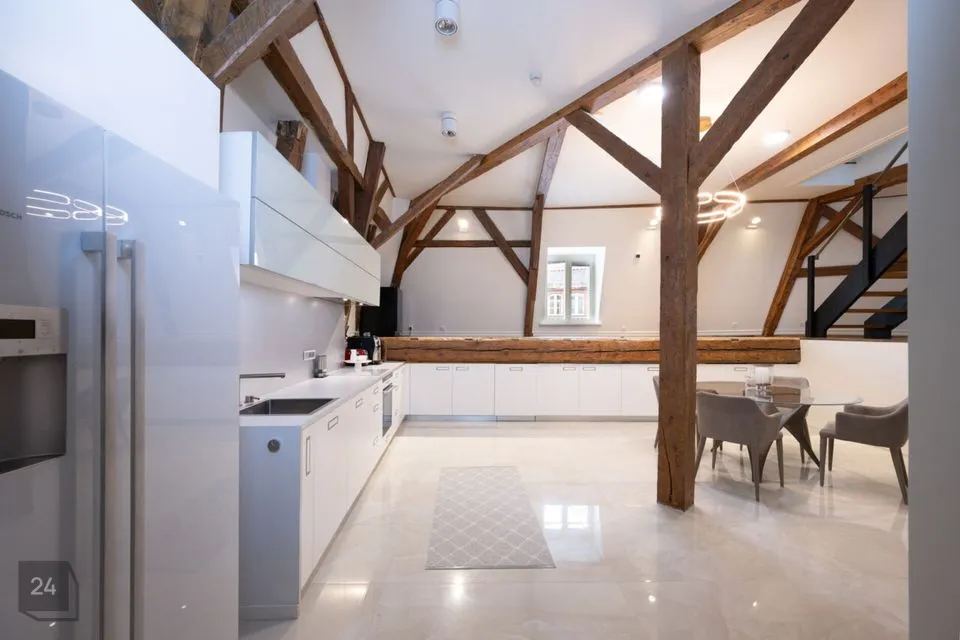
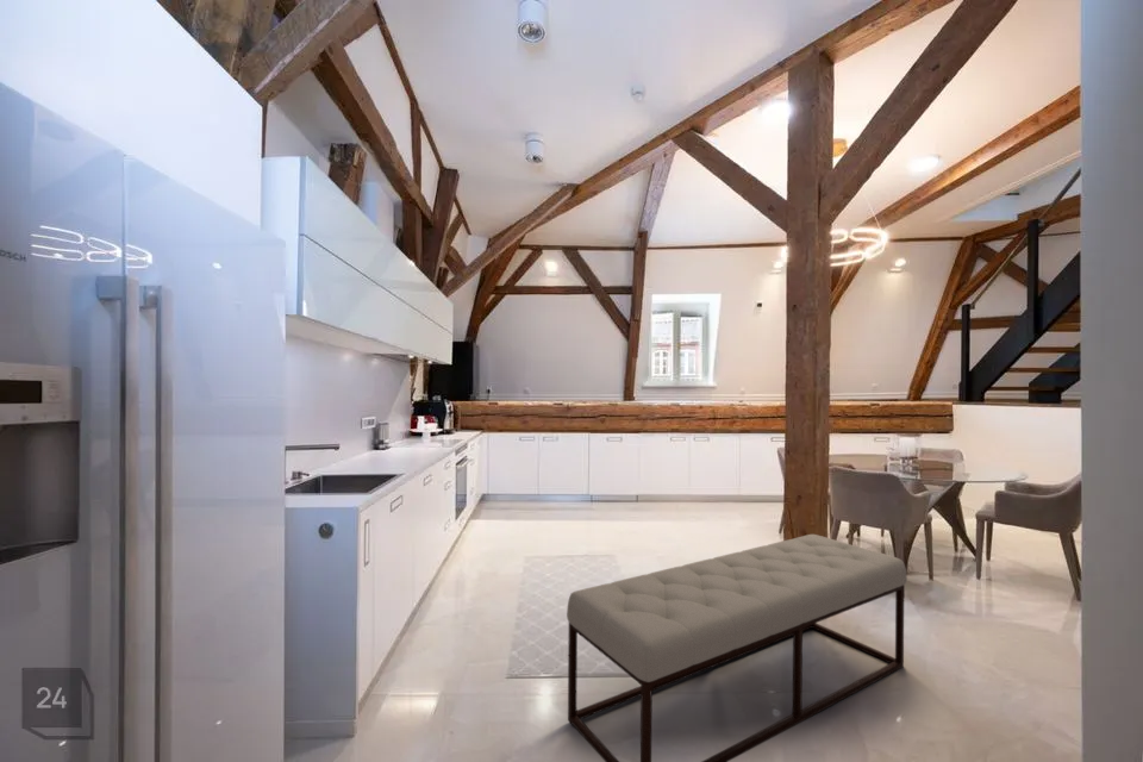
+ bench [566,533,908,762]
